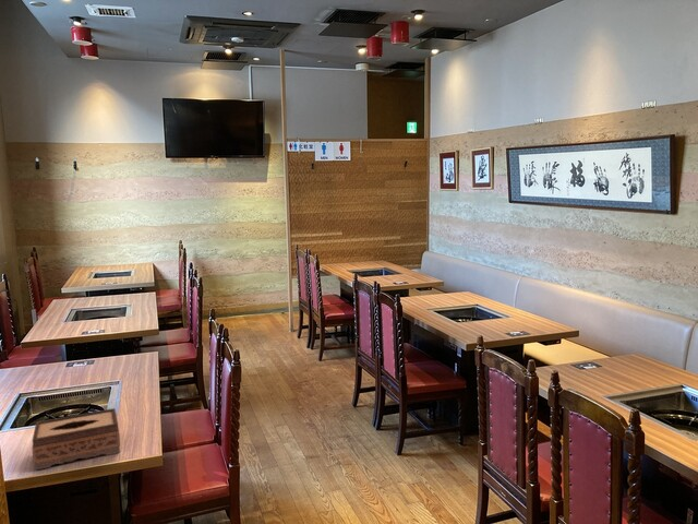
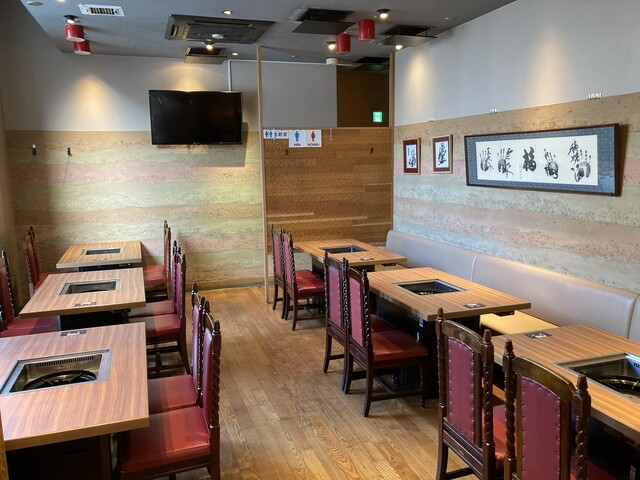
- tissue box [31,407,121,472]
